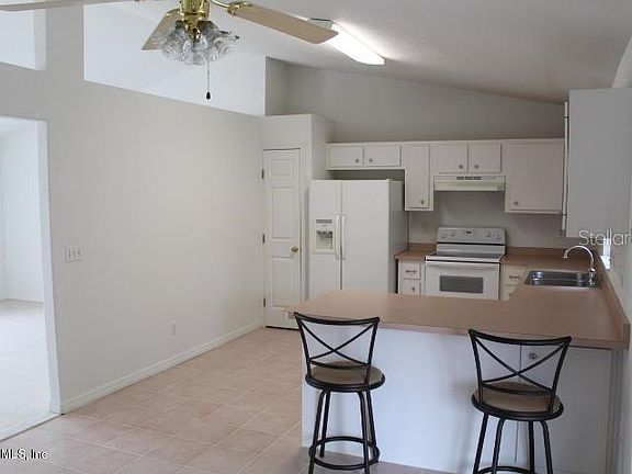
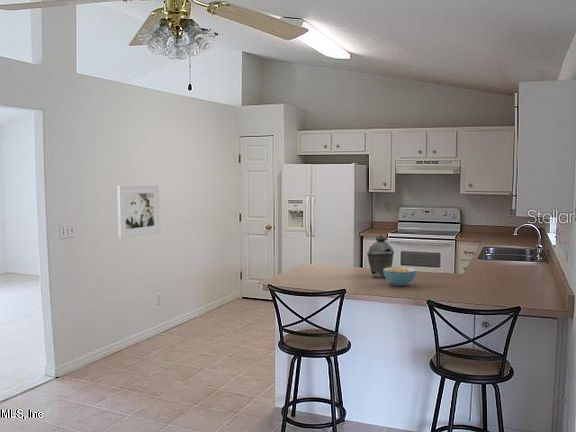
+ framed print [117,184,161,239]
+ cereal bowl [383,266,417,287]
+ kettle [366,234,395,279]
